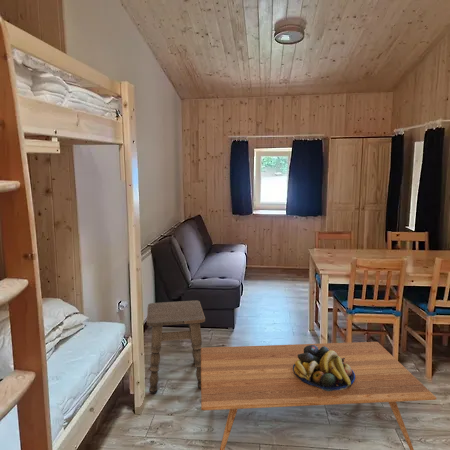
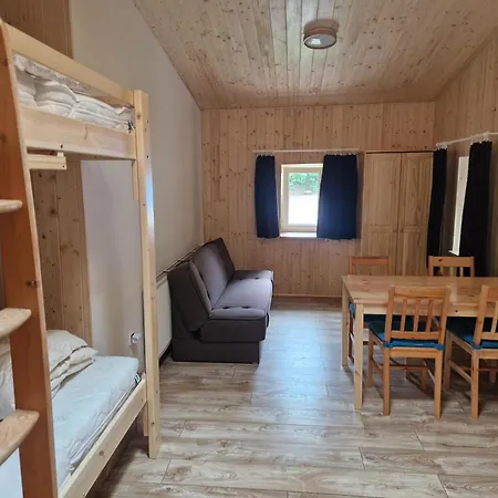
- side table [146,300,206,395]
- coffee table [200,341,438,450]
- fruit bowl [293,345,355,391]
